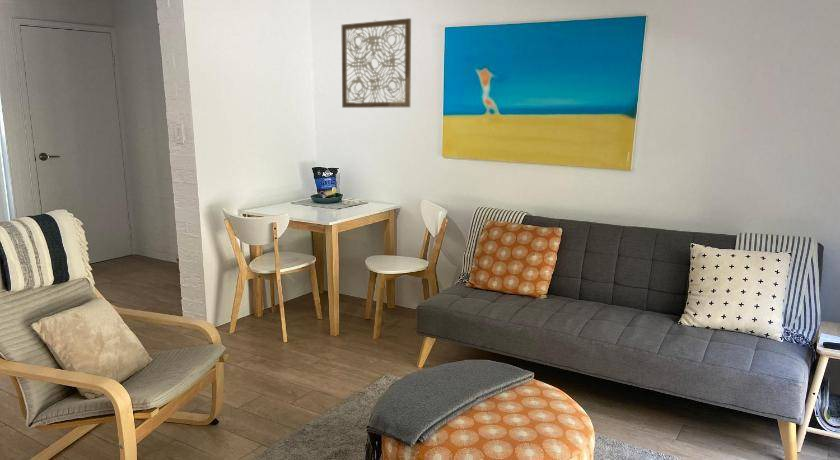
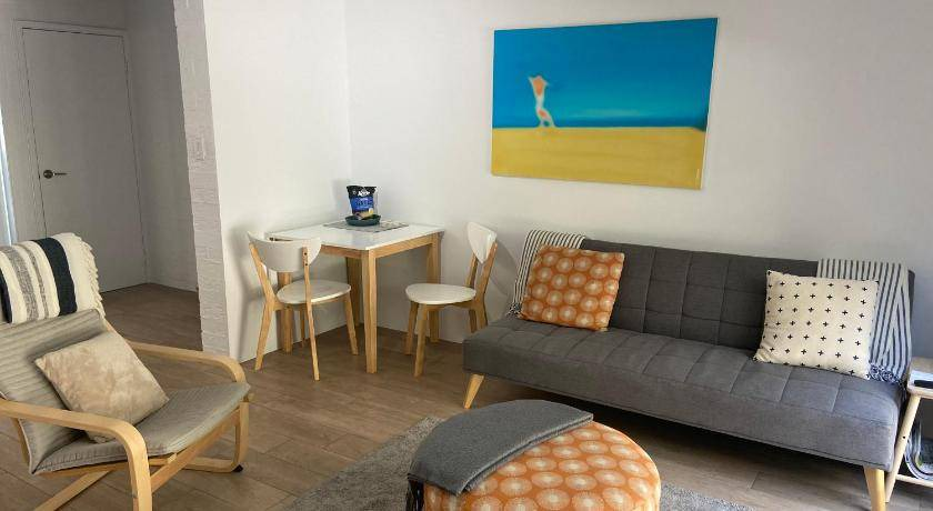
- wall art [340,17,412,109]
